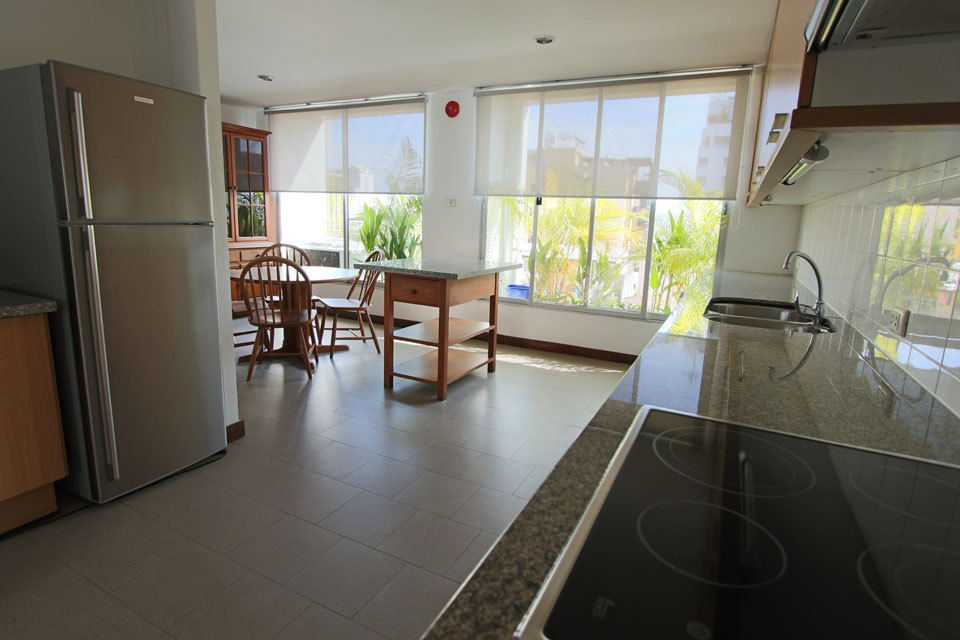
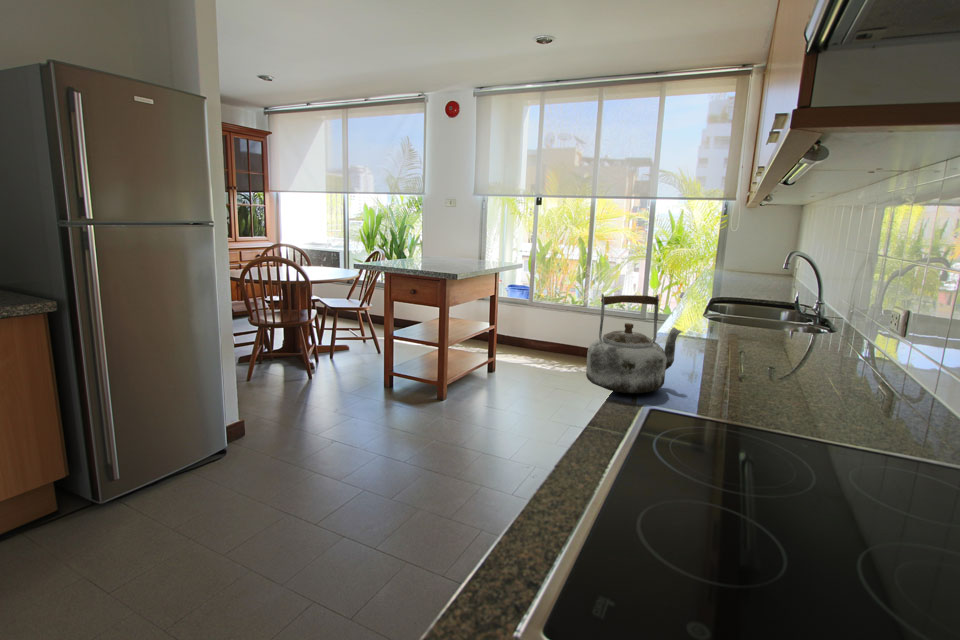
+ kettle [585,293,683,394]
